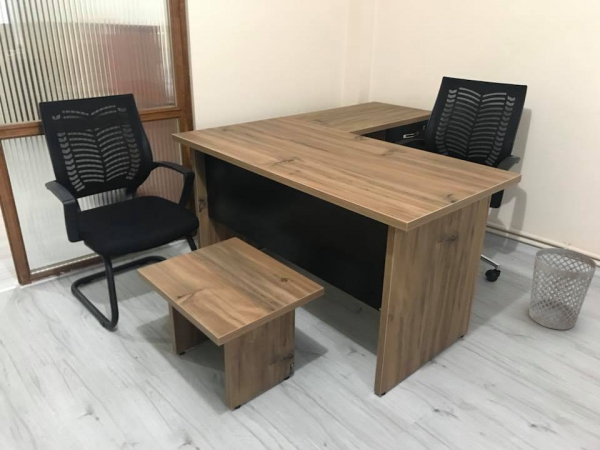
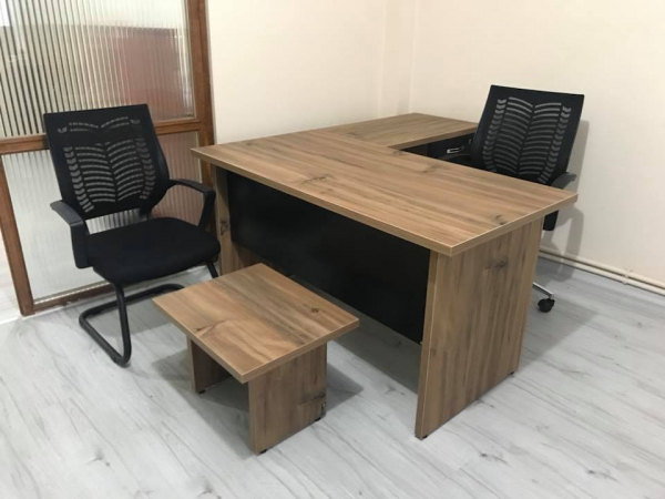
- wastebasket [528,247,598,331]
